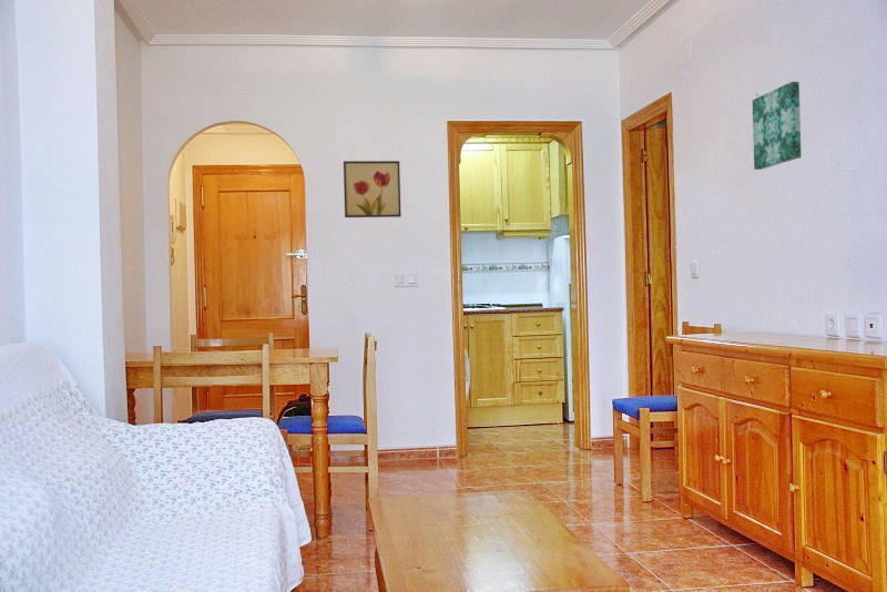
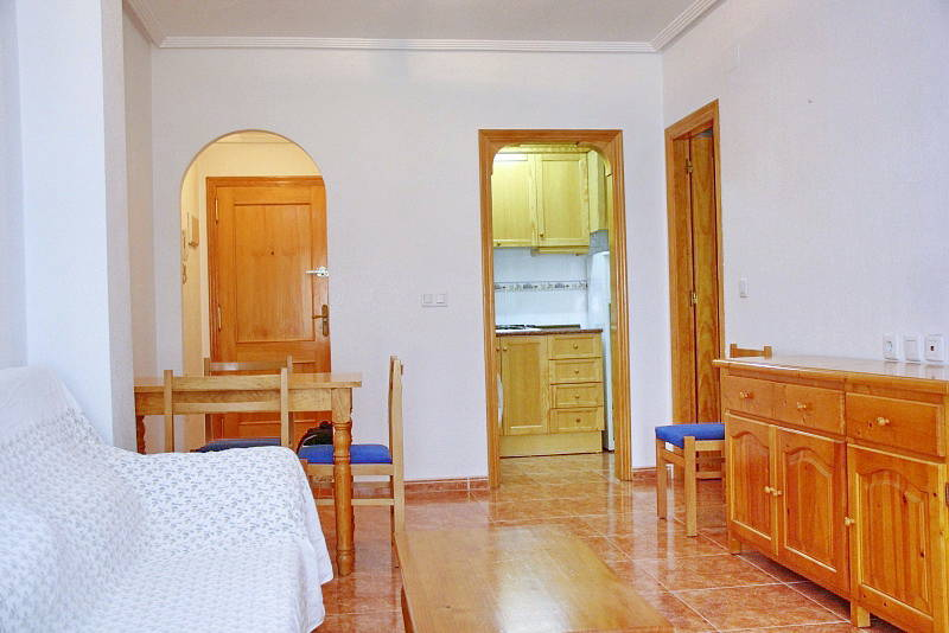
- wall art [343,160,402,218]
- wall art [752,81,802,171]
